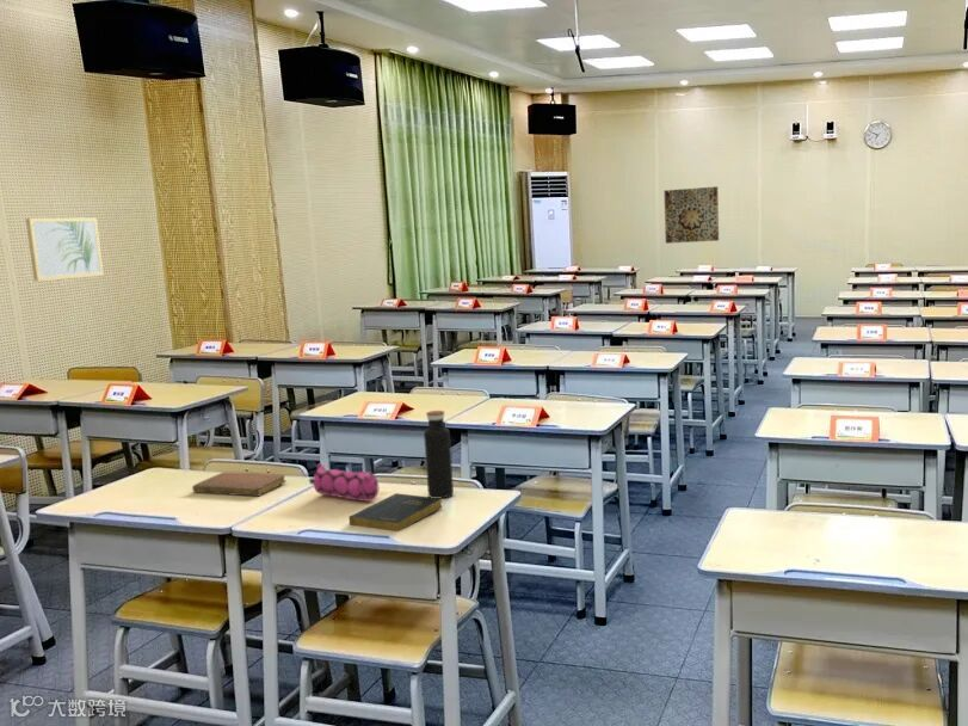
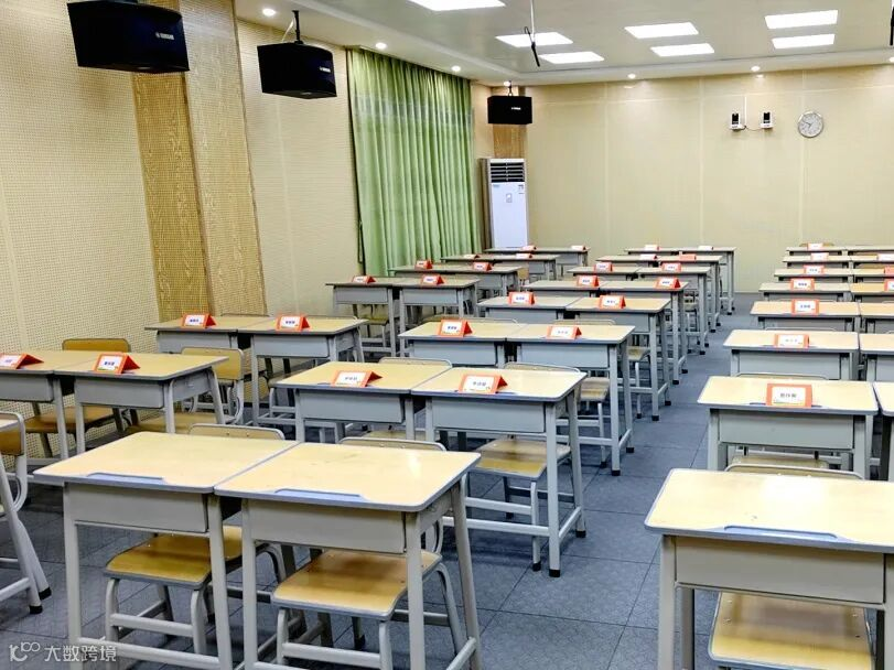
- notebook [191,470,286,498]
- water bottle [423,410,455,499]
- wall art [662,185,720,245]
- pencil case [308,462,381,503]
- wall art [25,216,105,282]
- book [349,492,443,533]
